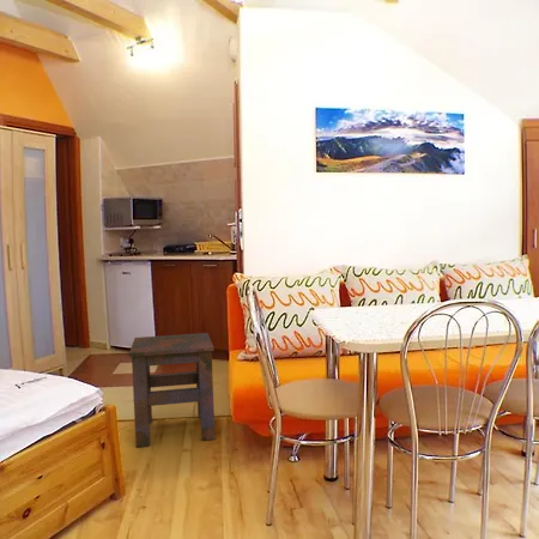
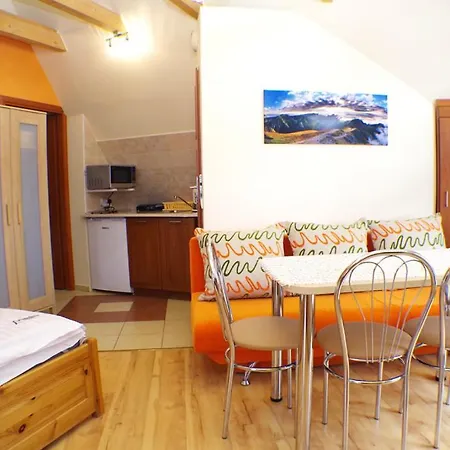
- side table [128,332,216,448]
